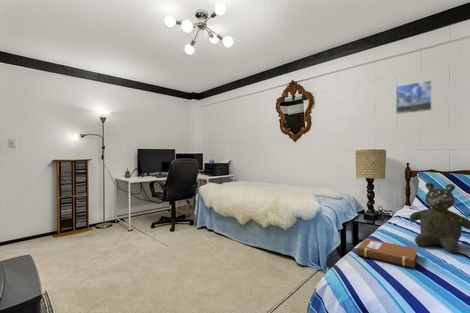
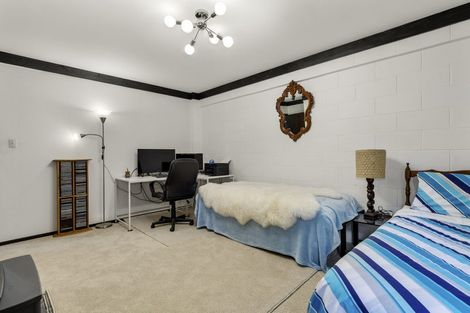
- notebook [356,238,419,269]
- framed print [395,79,433,116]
- teddy bear [409,182,470,254]
